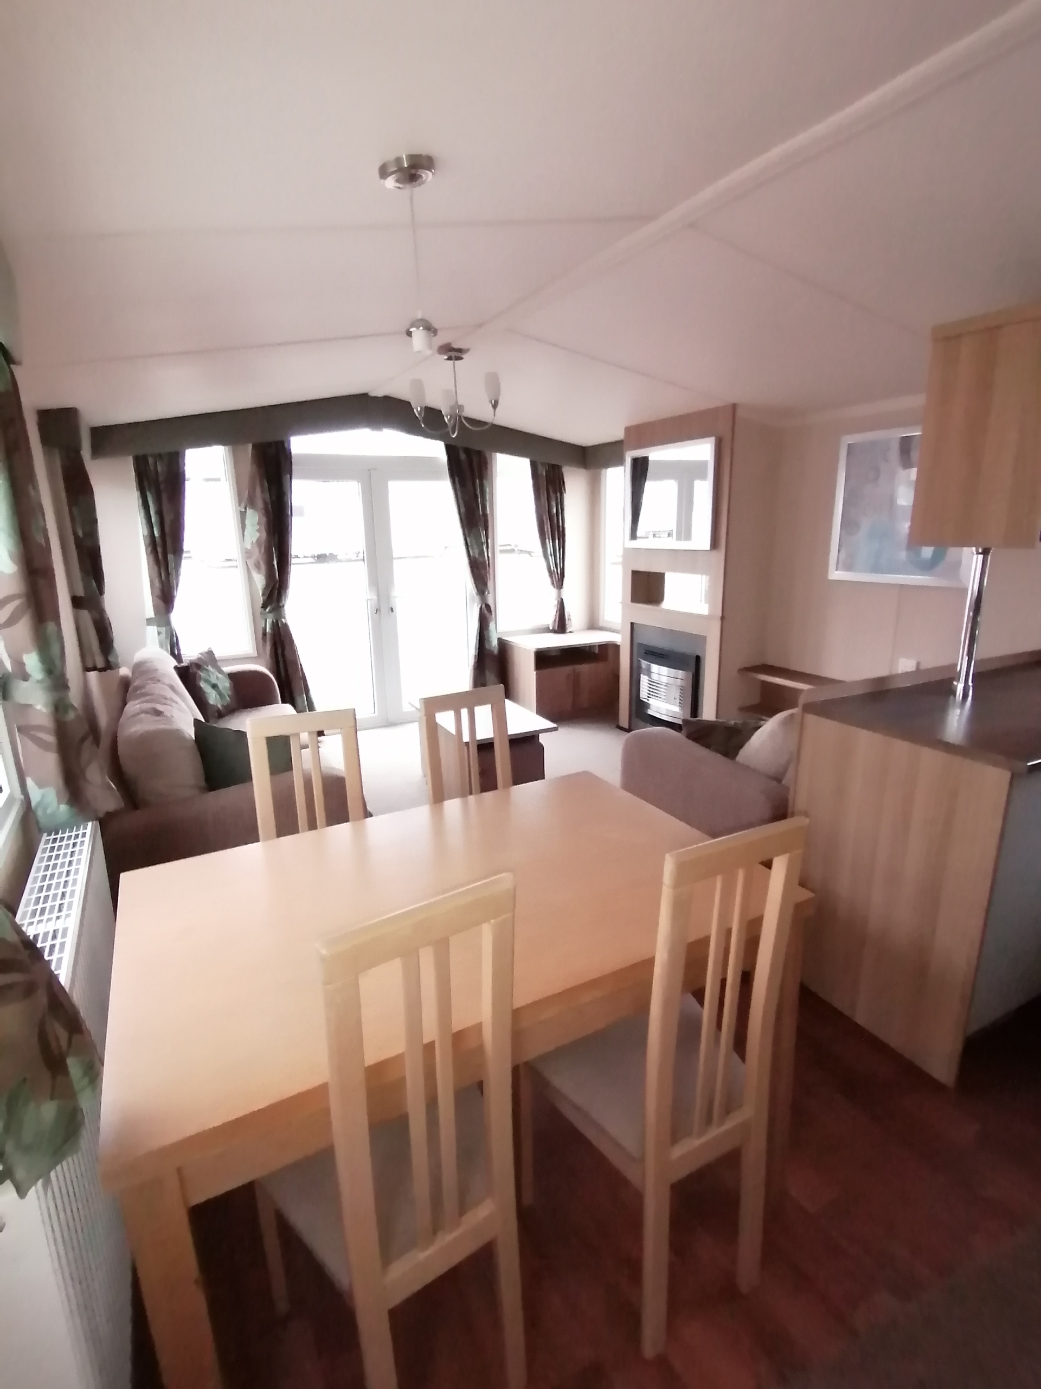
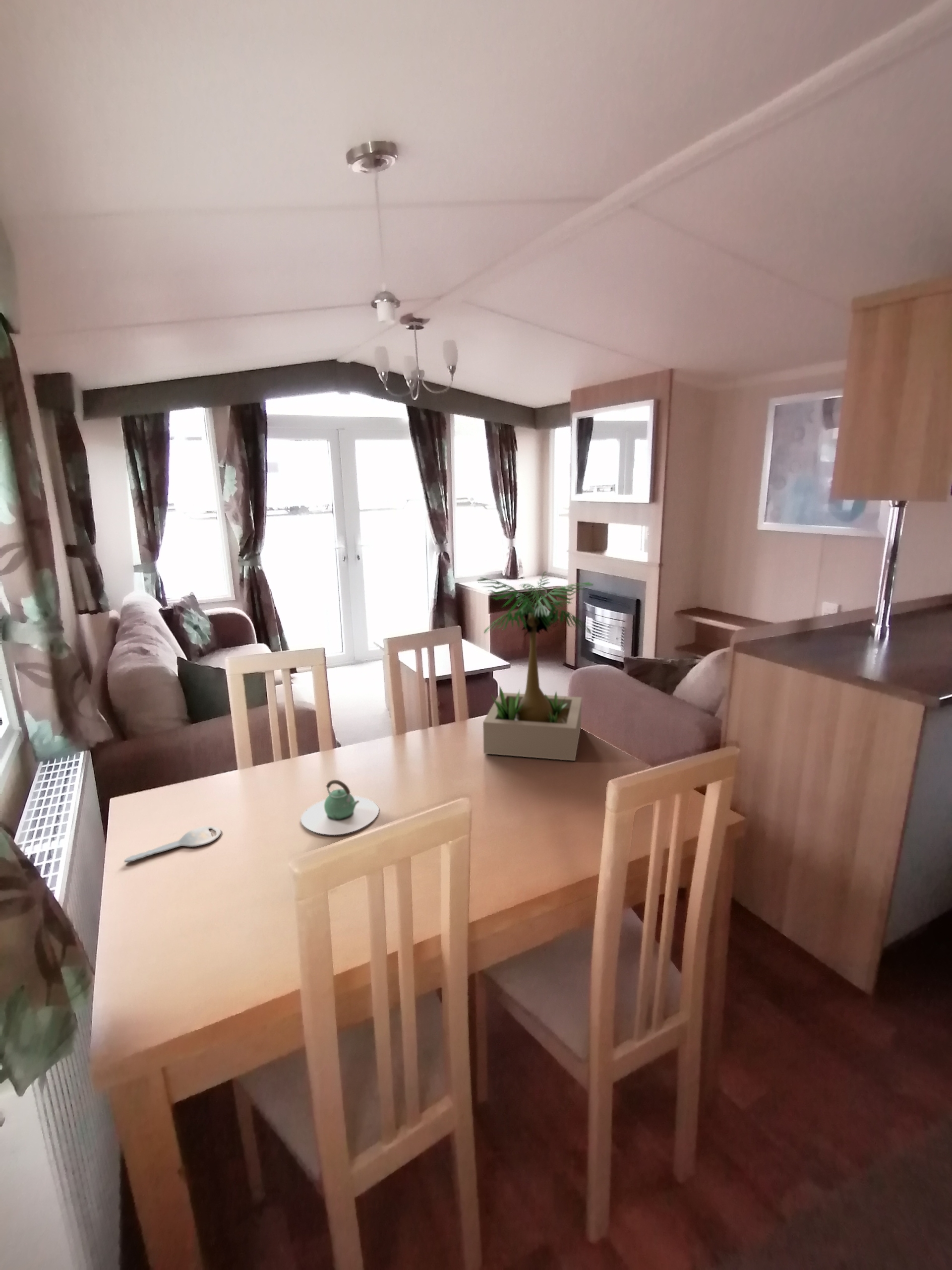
+ potted plant [476,571,594,762]
+ key [123,826,222,863]
+ teapot [300,779,380,835]
